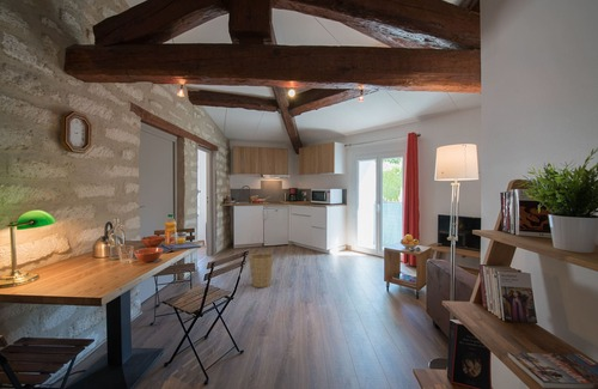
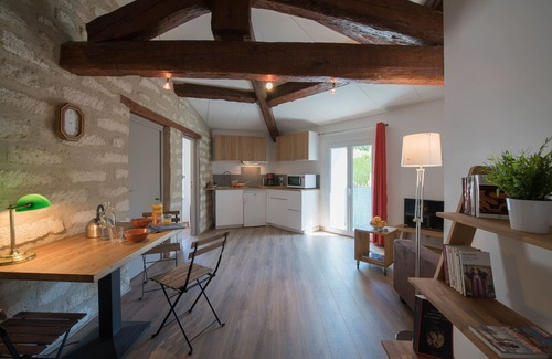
- basket [248,248,275,288]
